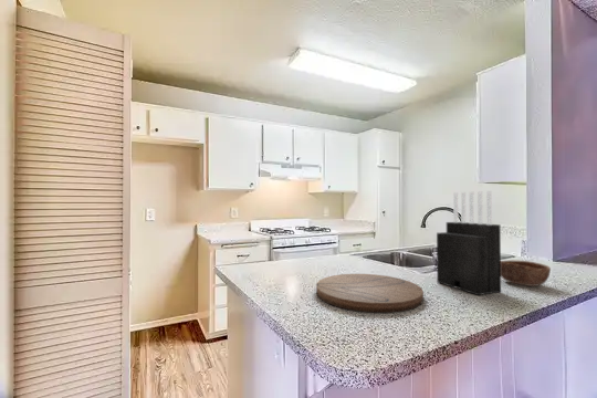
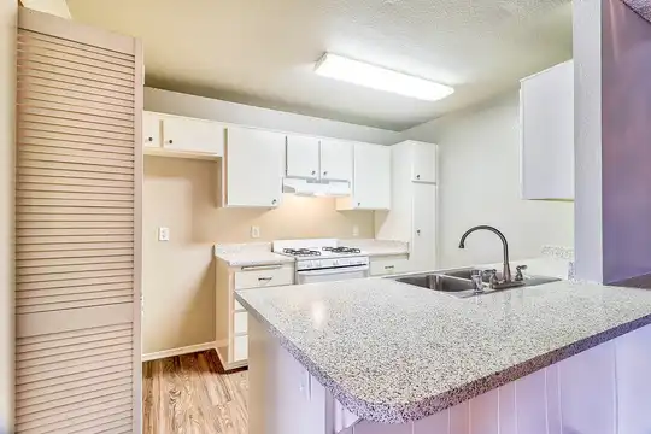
- cutting board [315,273,425,314]
- knife block [436,190,502,296]
- bowl [501,259,552,287]
